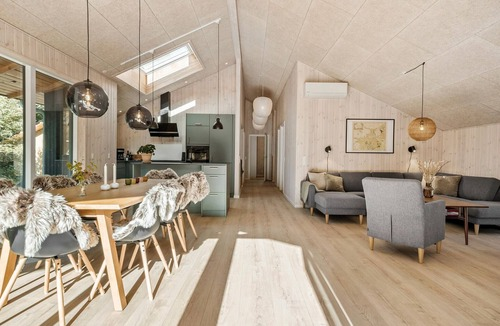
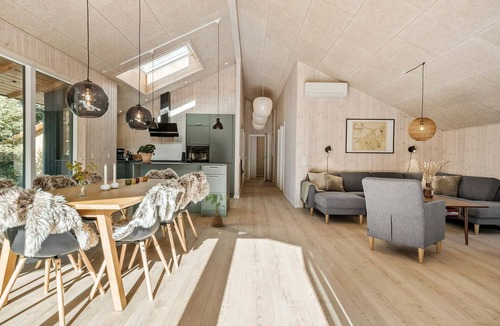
+ house plant [204,192,229,228]
